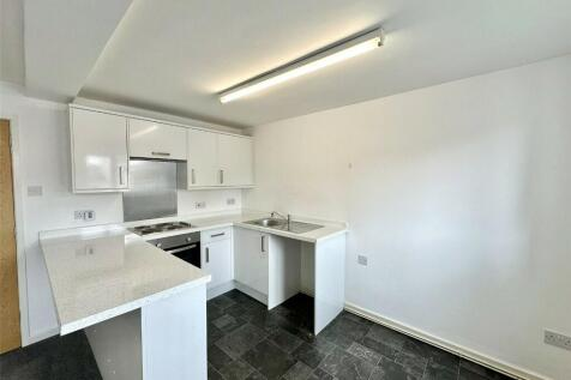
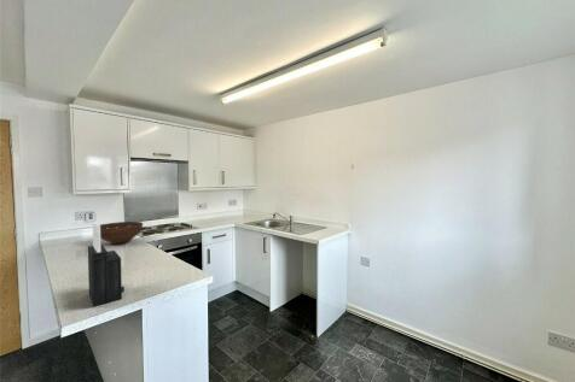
+ knife block [87,221,126,307]
+ fruit bowl [99,221,144,246]
